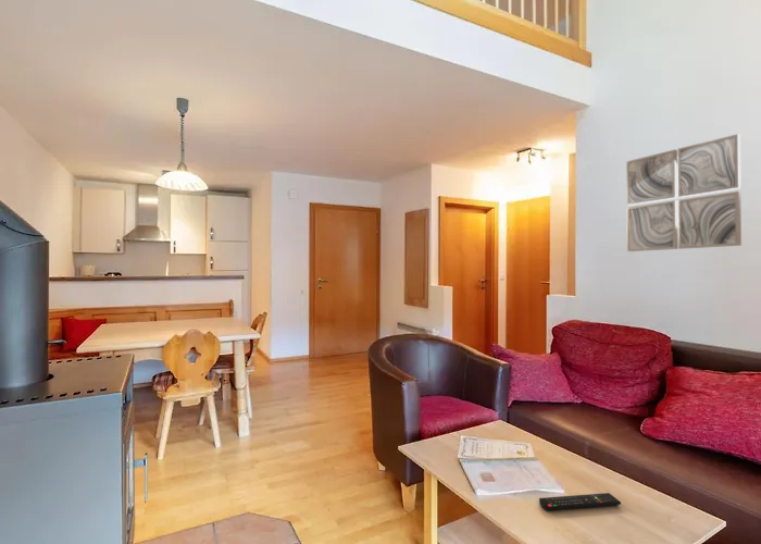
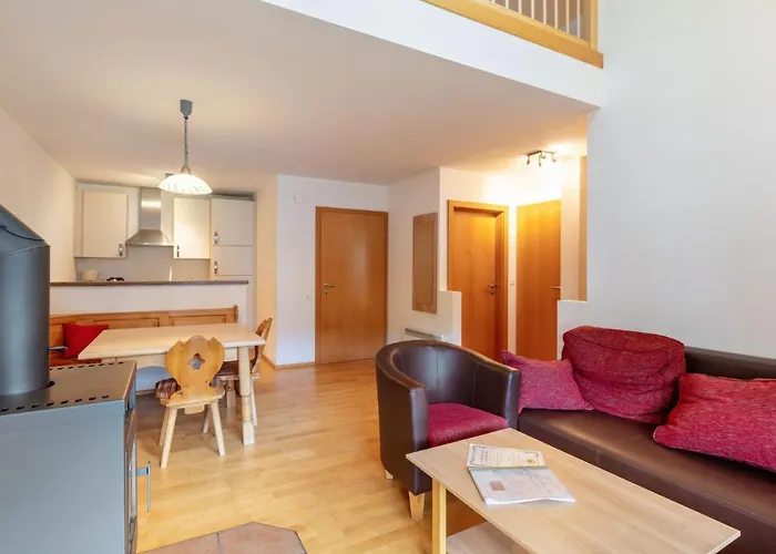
- wall art [625,133,743,252]
- remote control [538,492,622,511]
